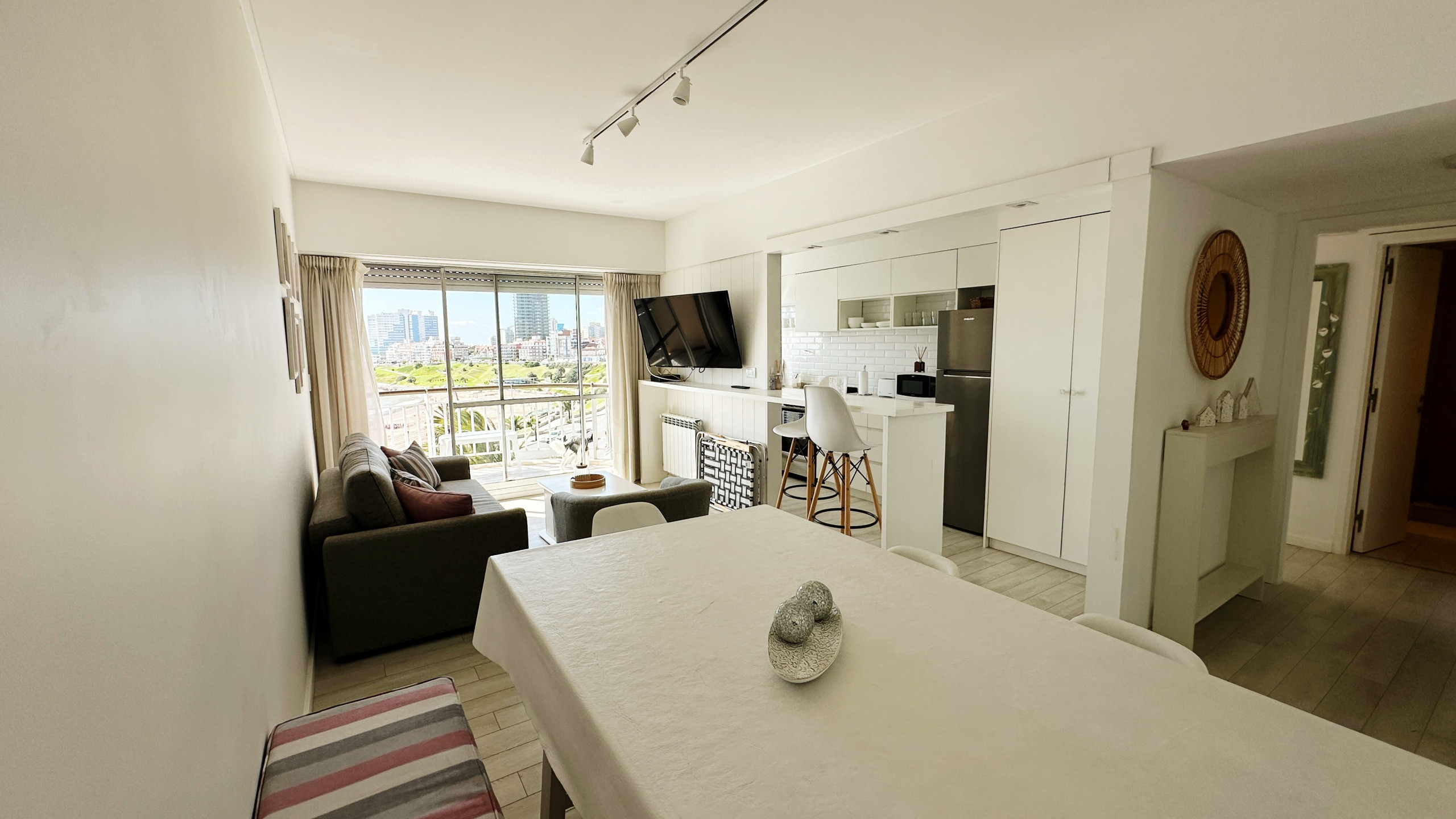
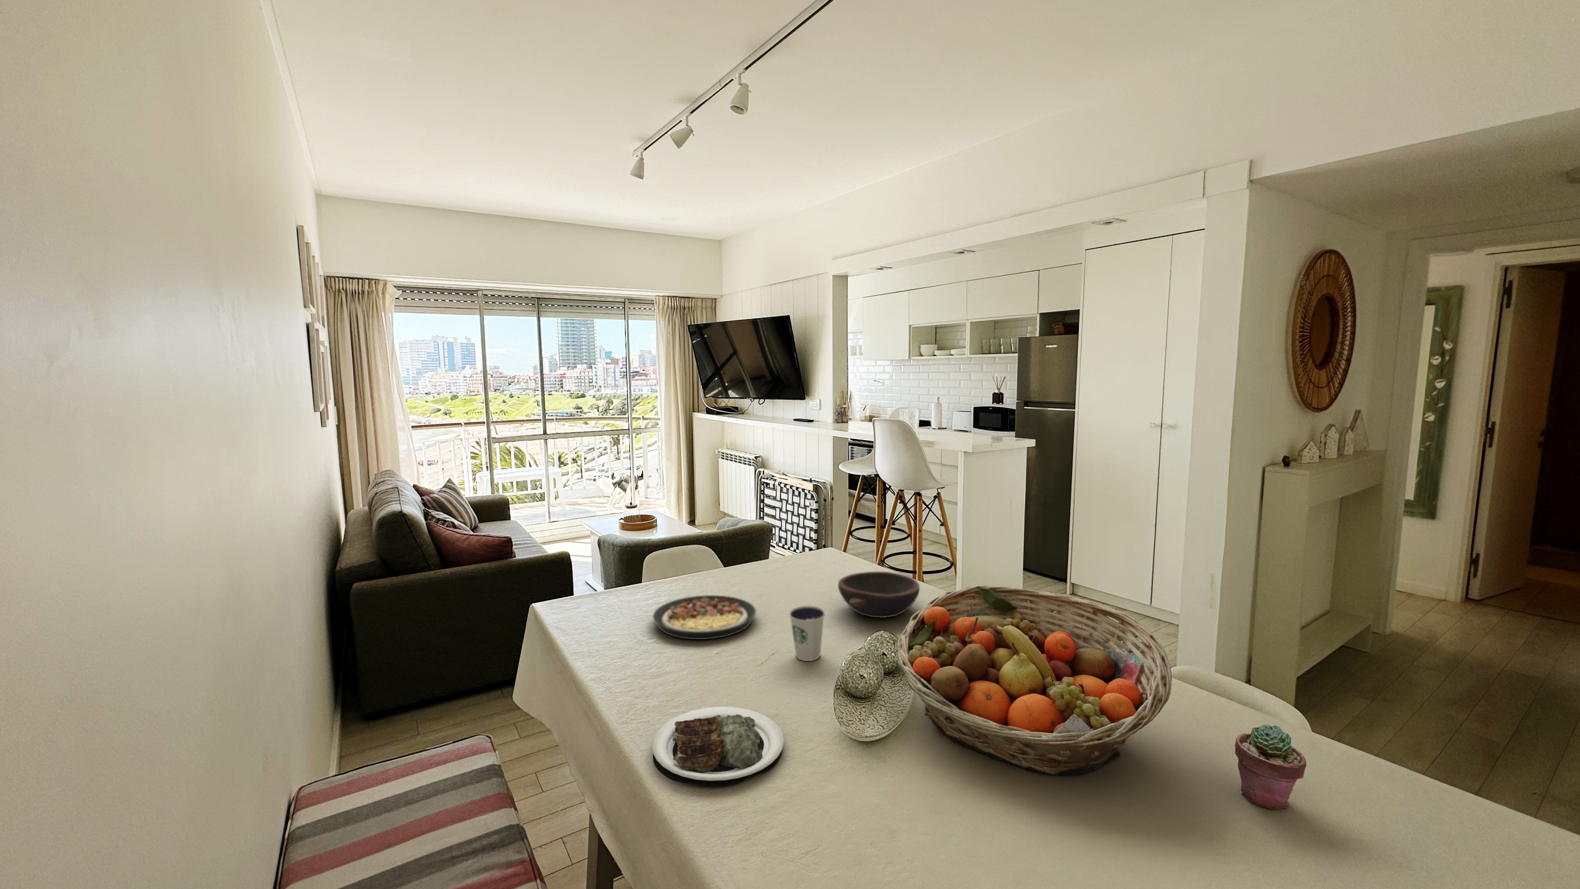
+ plate [652,595,756,640]
+ fruit basket [896,585,1173,775]
+ potted succulent [1234,724,1307,810]
+ bowl [838,571,920,619]
+ dixie cup [788,605,826,662]
+ plate [652,707,785,787]
